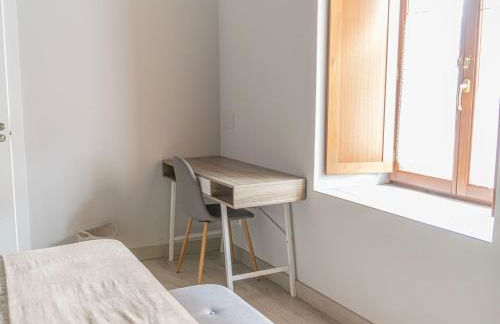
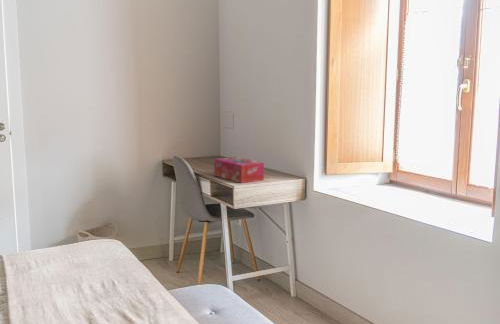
+ tissue box [213,156,265,184]
